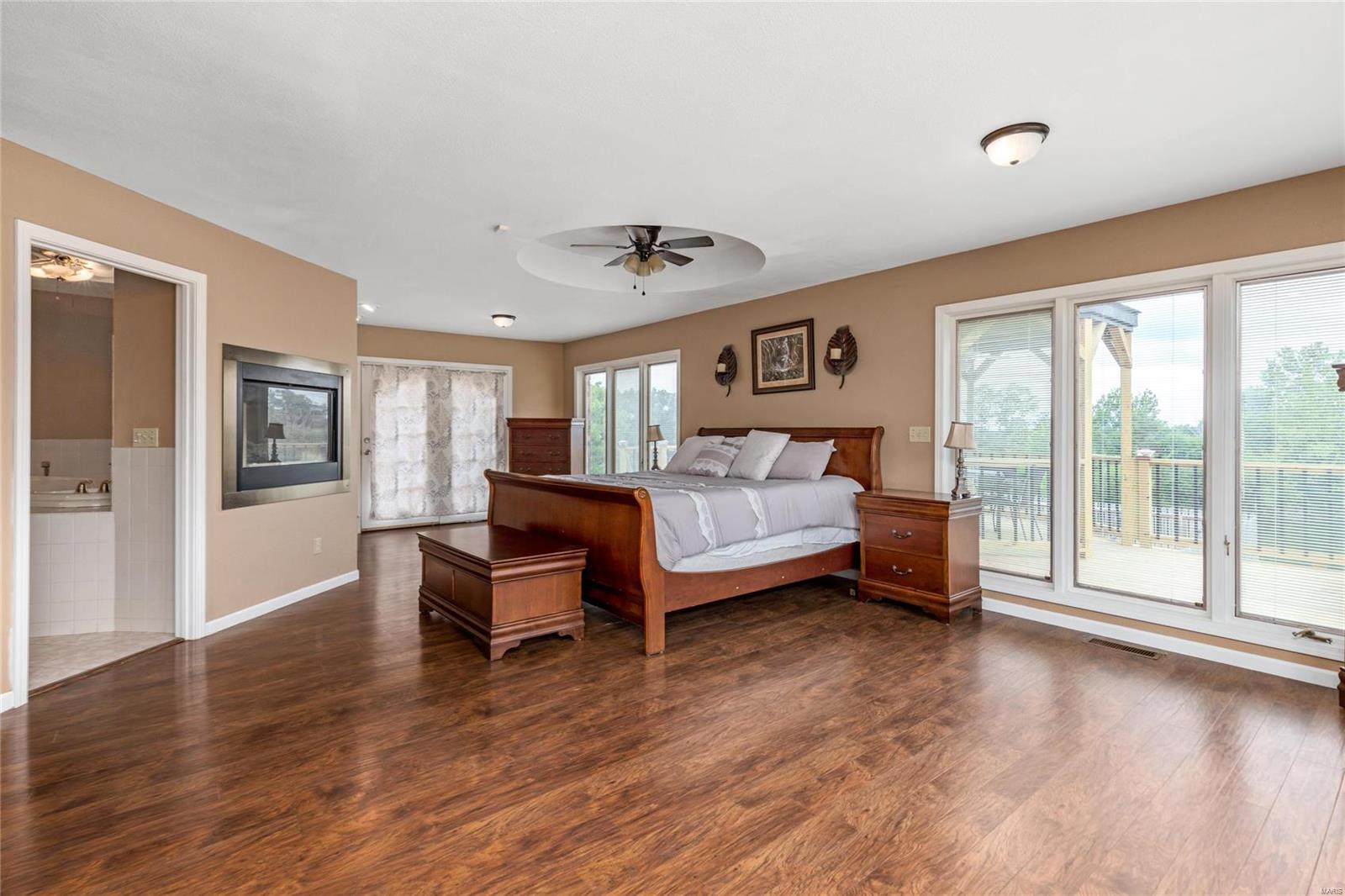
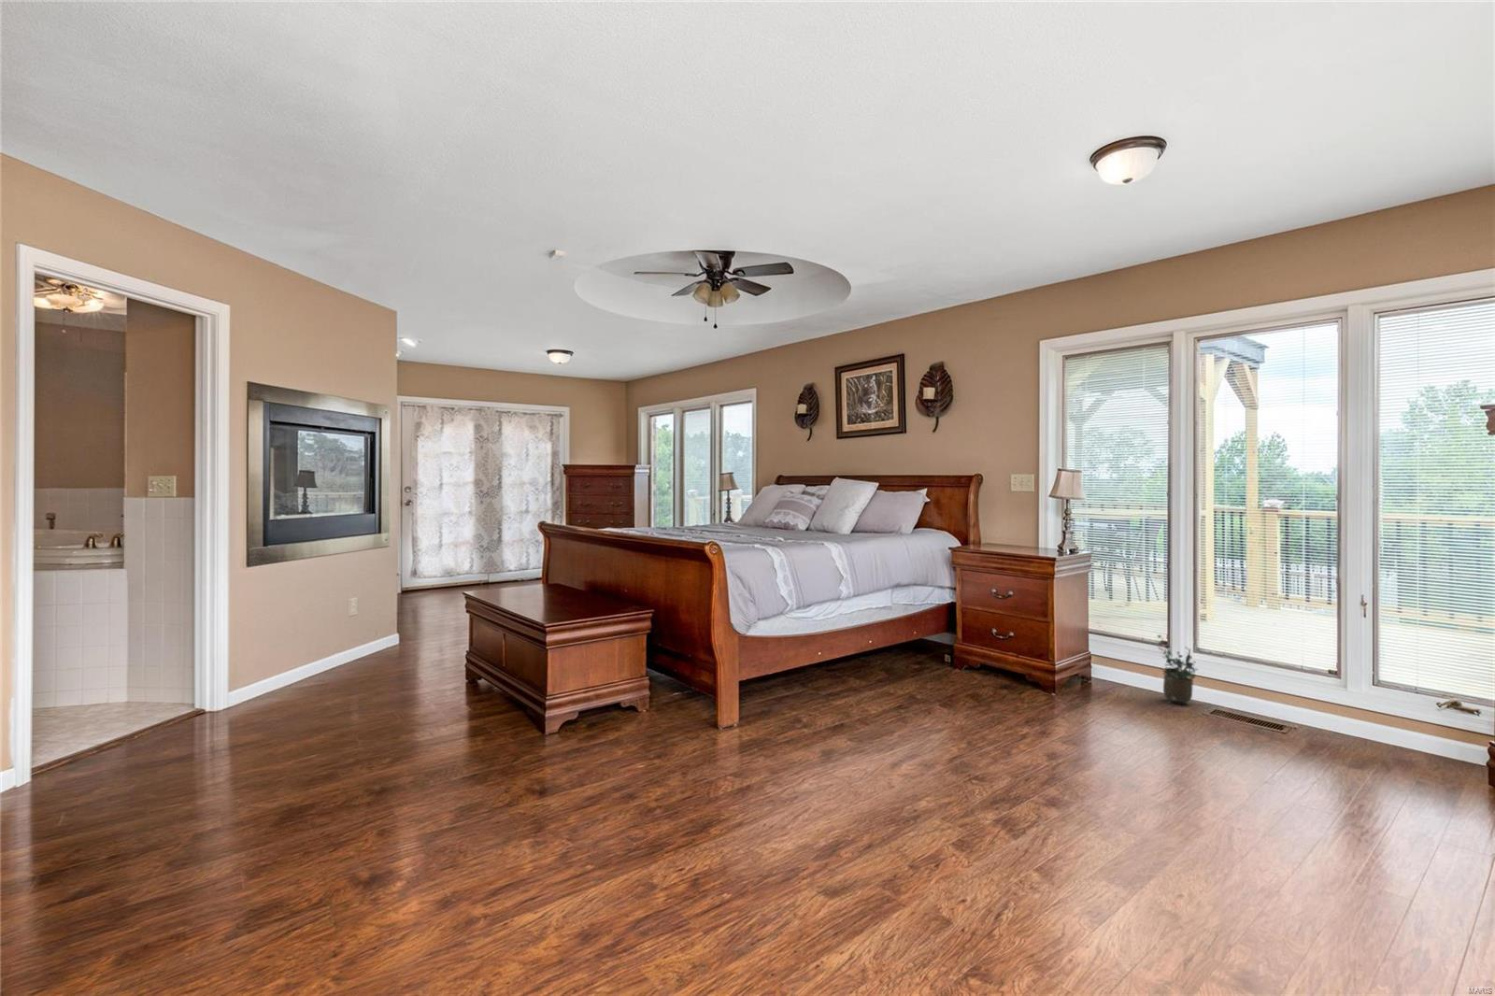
+ potted plant [1157,635,1199,705]
